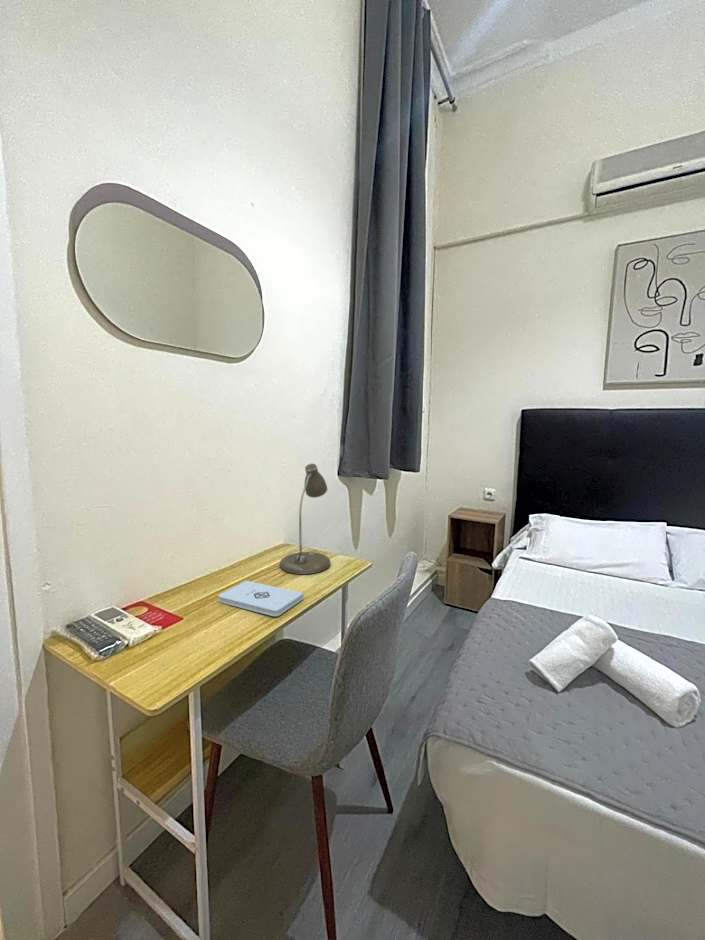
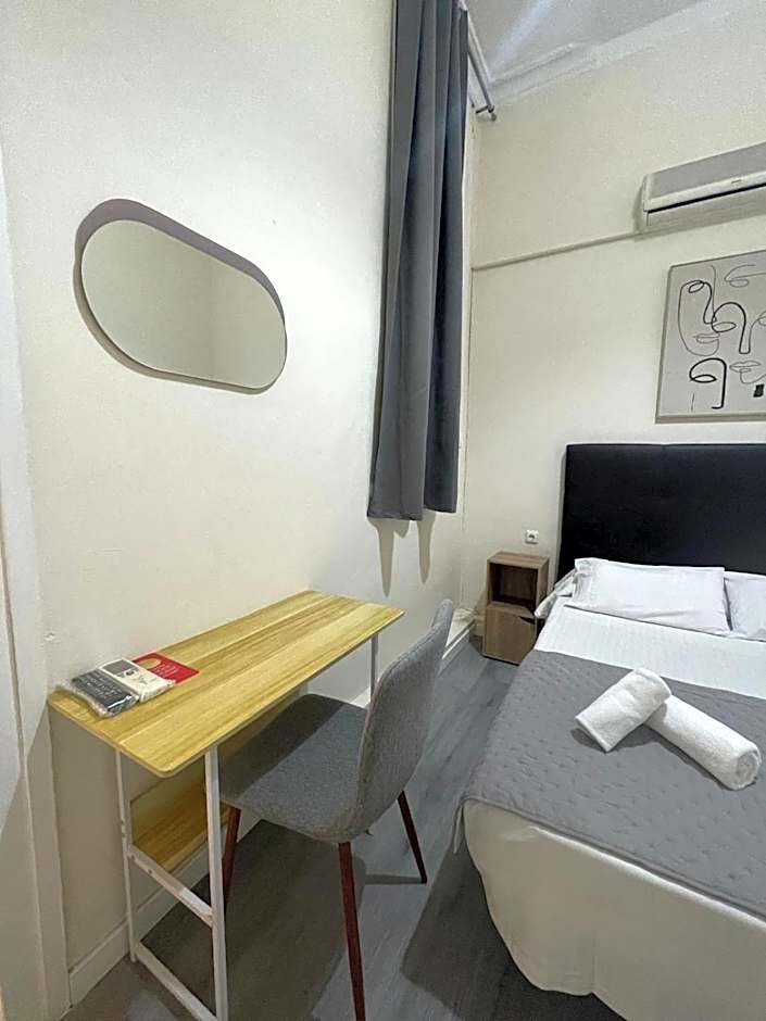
- notepad [218,580,305,617]
- desk lamp [279,463,331,575]
